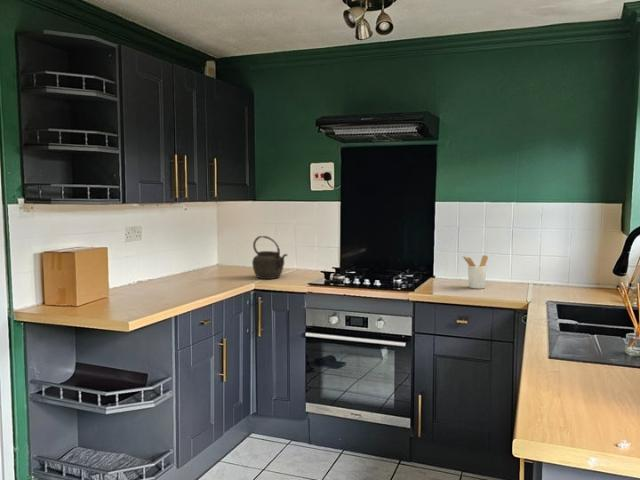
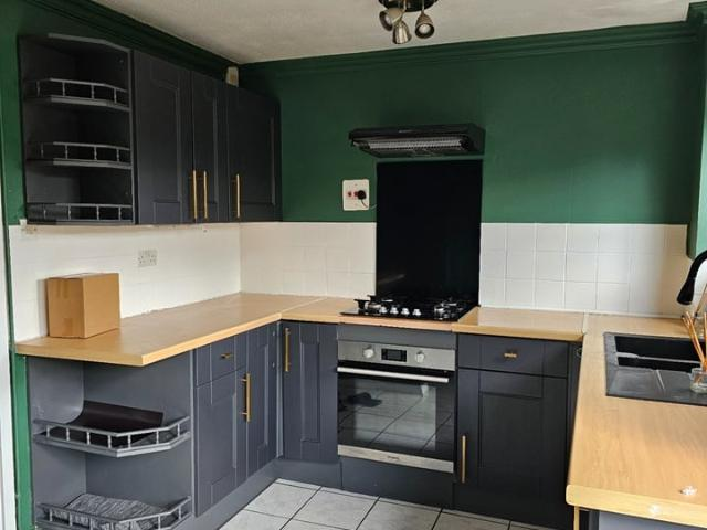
- kettle [251,235,289,280]
- utensil holder [461,254,489,290]
